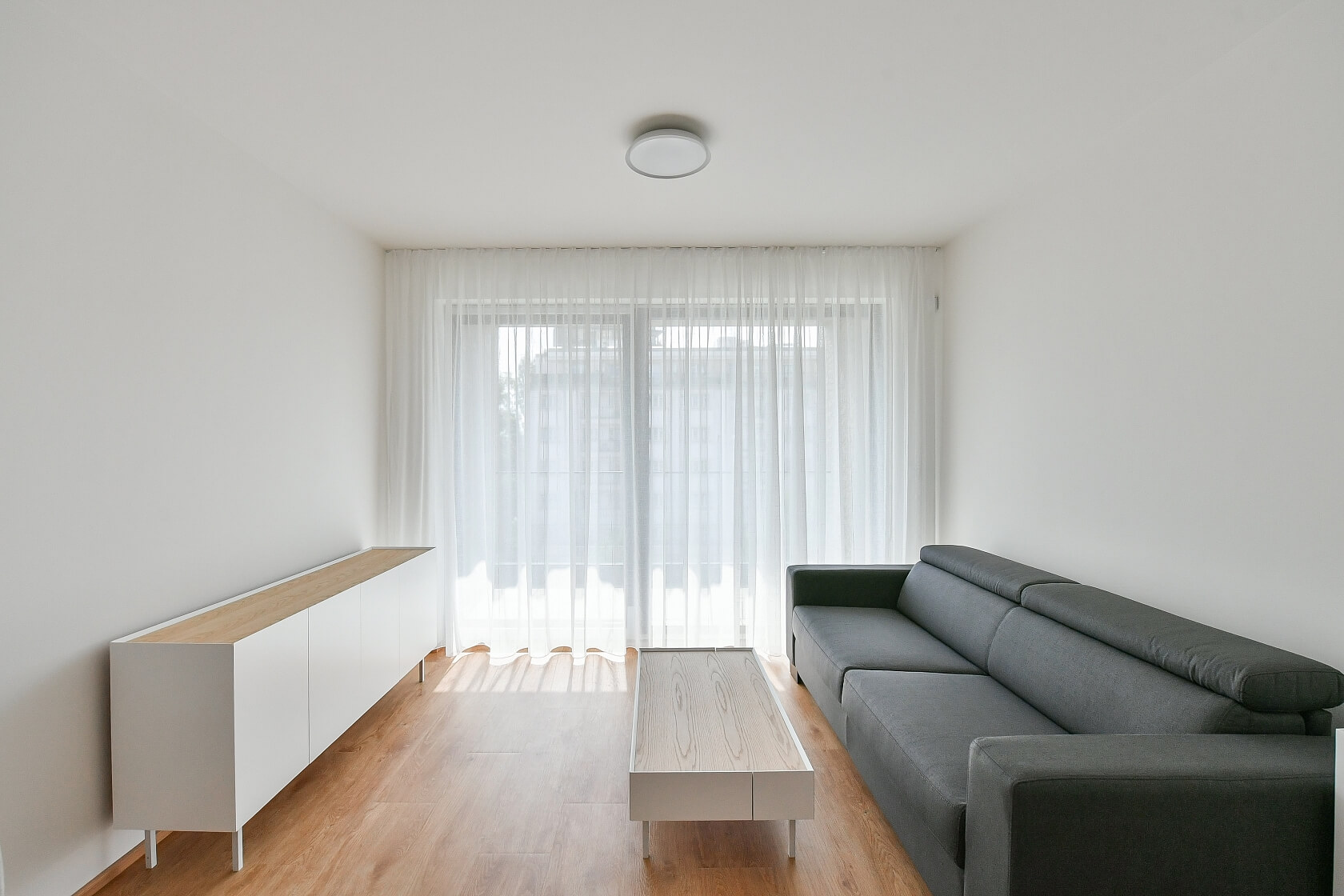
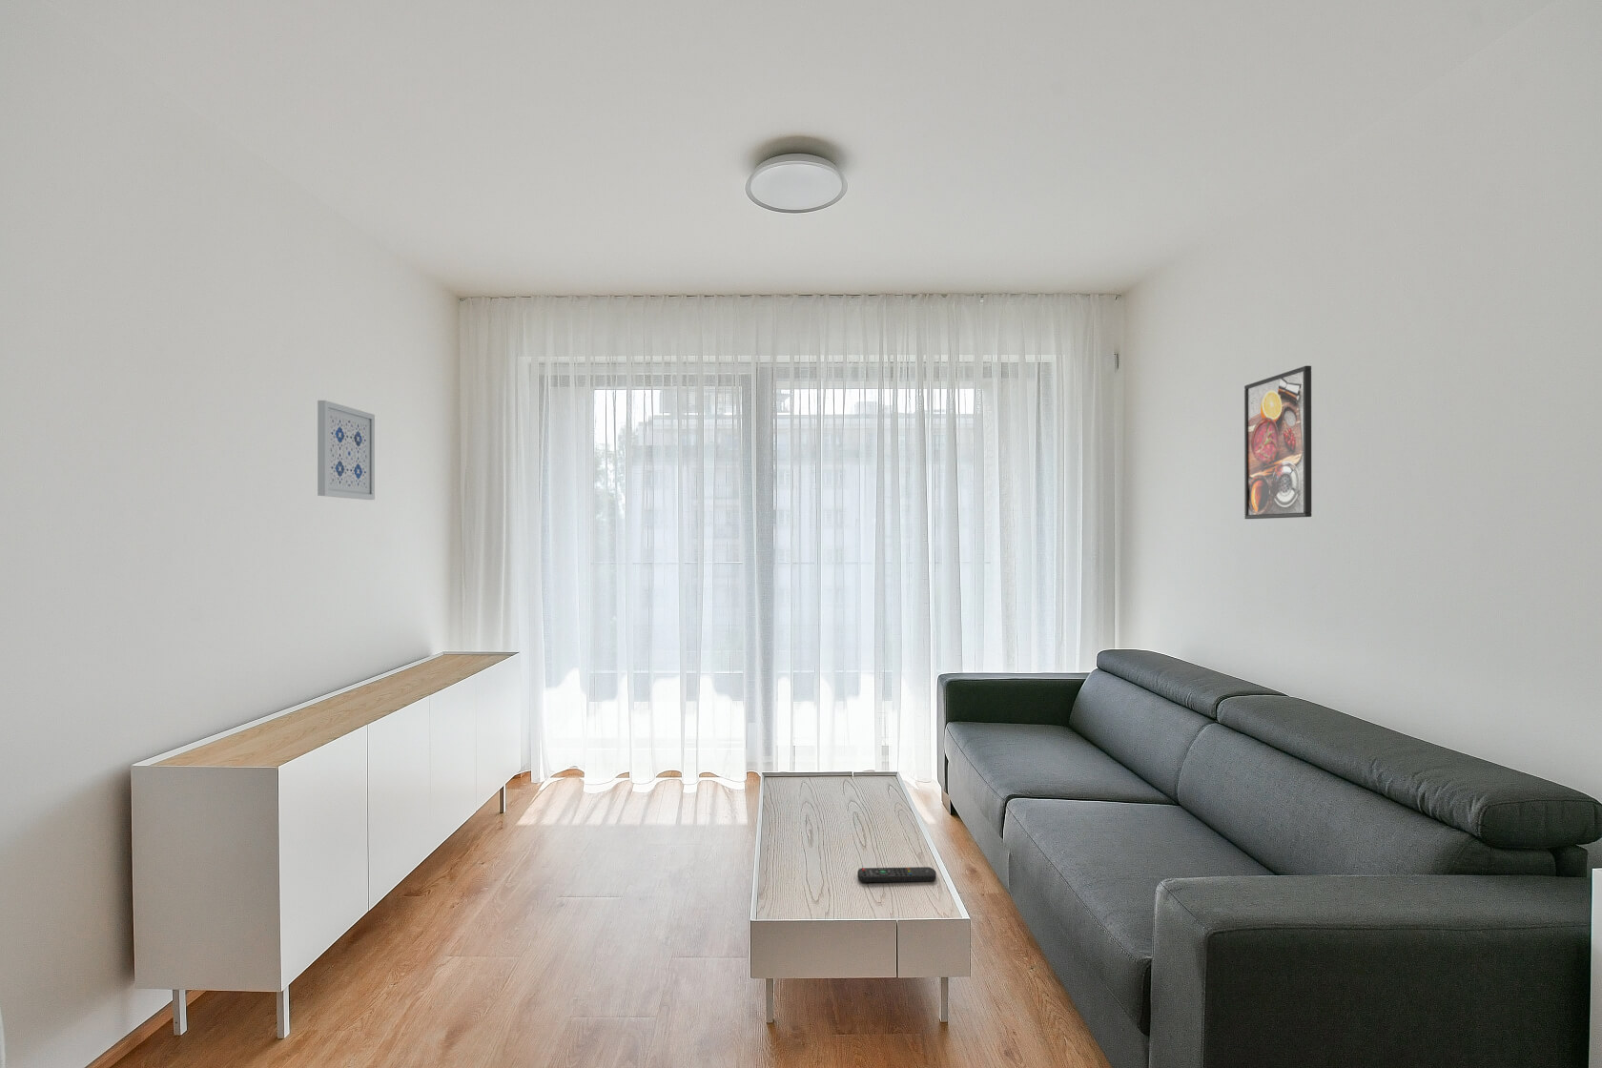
+ wall art [317,399,375,501]
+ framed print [1243,365,1312,520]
+ remote control [856,865,937,883]
